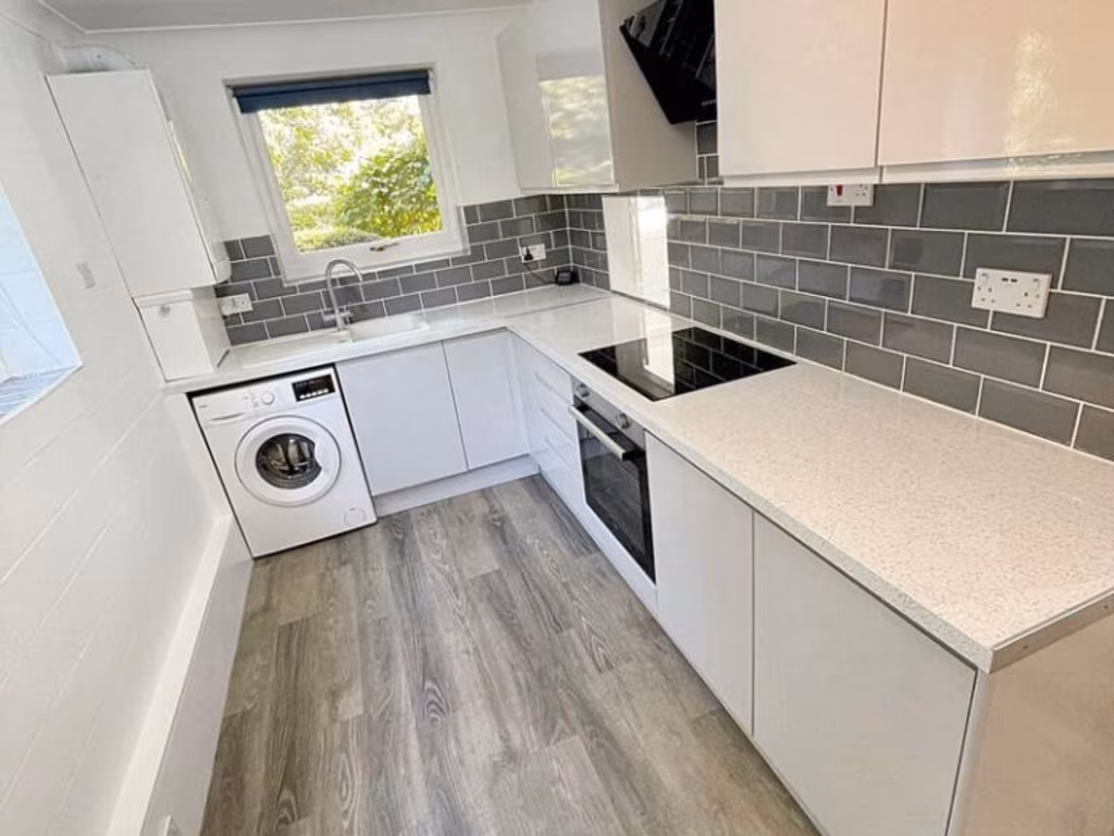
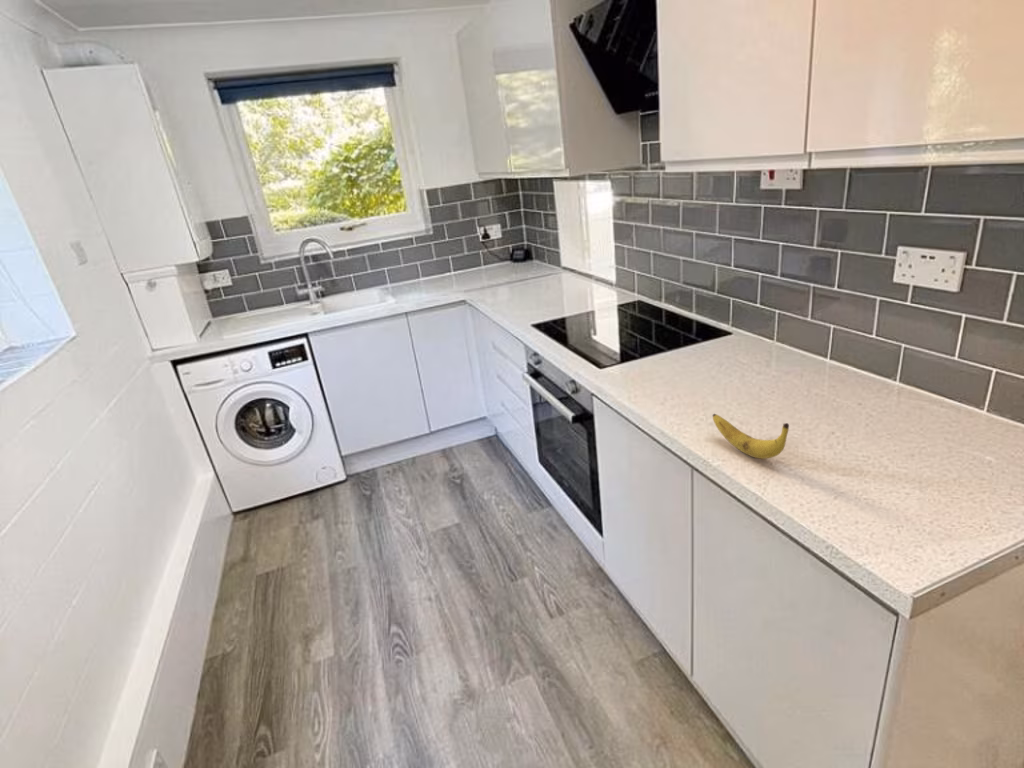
+ banana [712,413,790,460]
